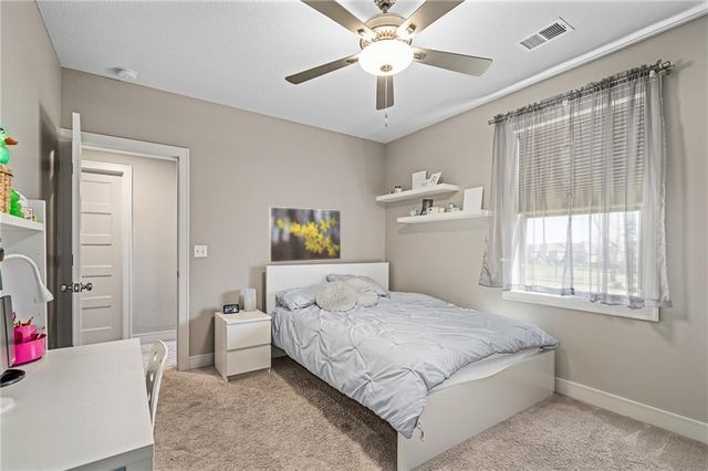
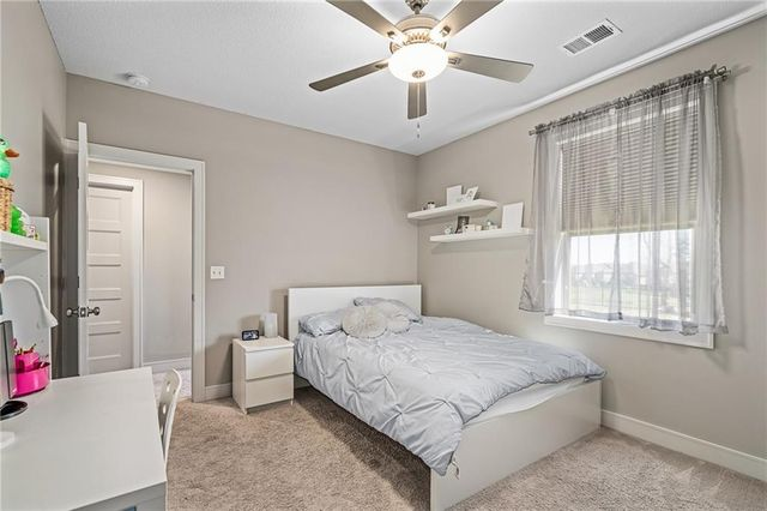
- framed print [268,206,342,263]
